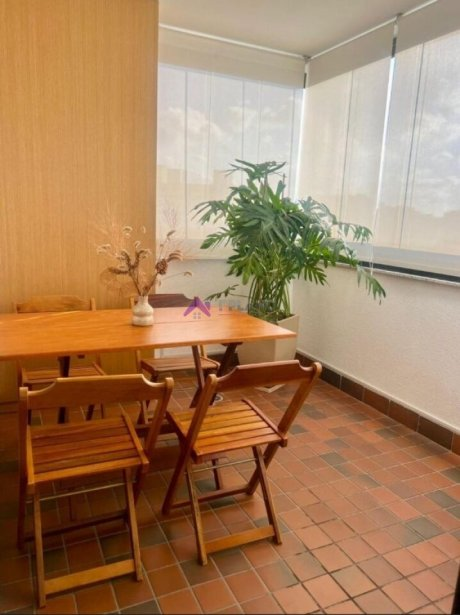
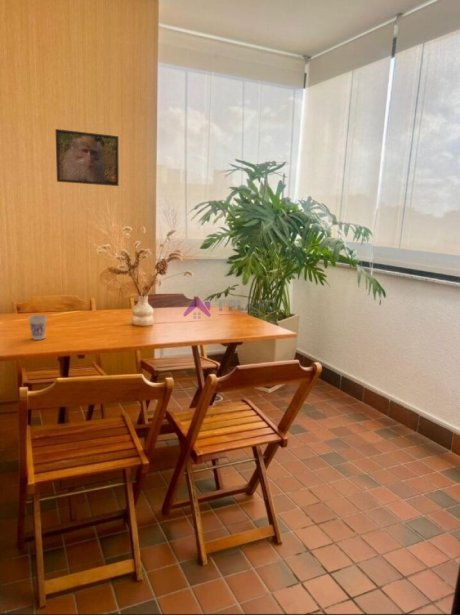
+ cup [27,314,48,341]
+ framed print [54,128,120,187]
